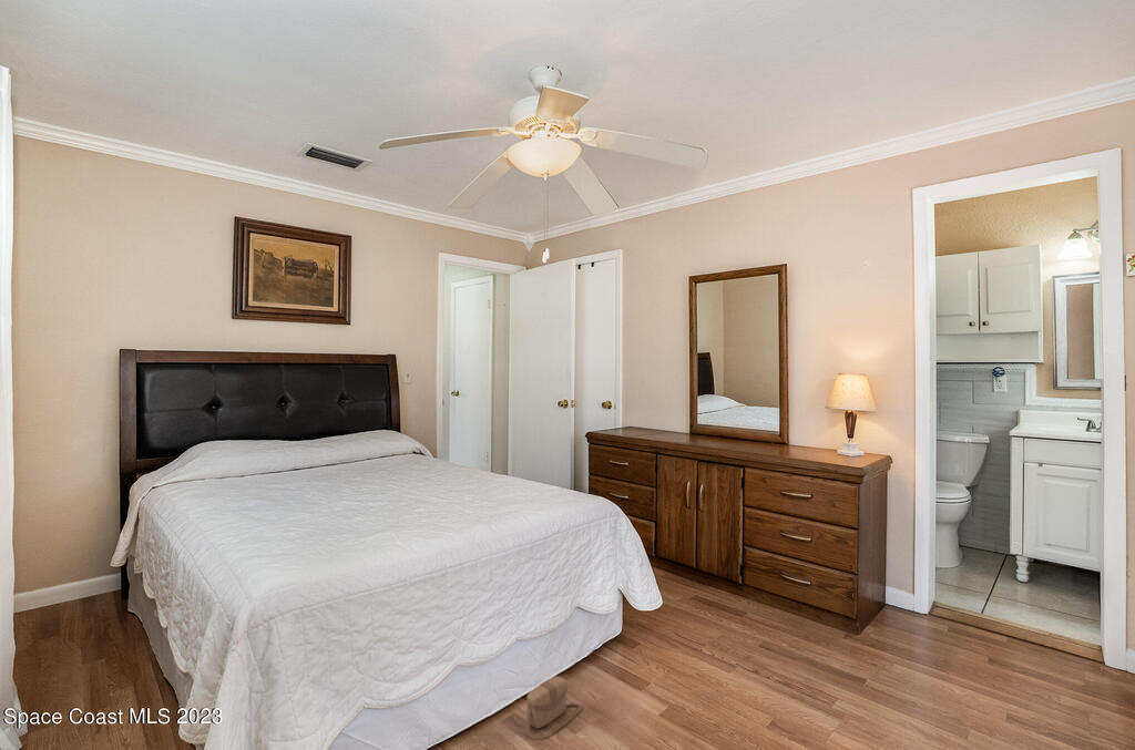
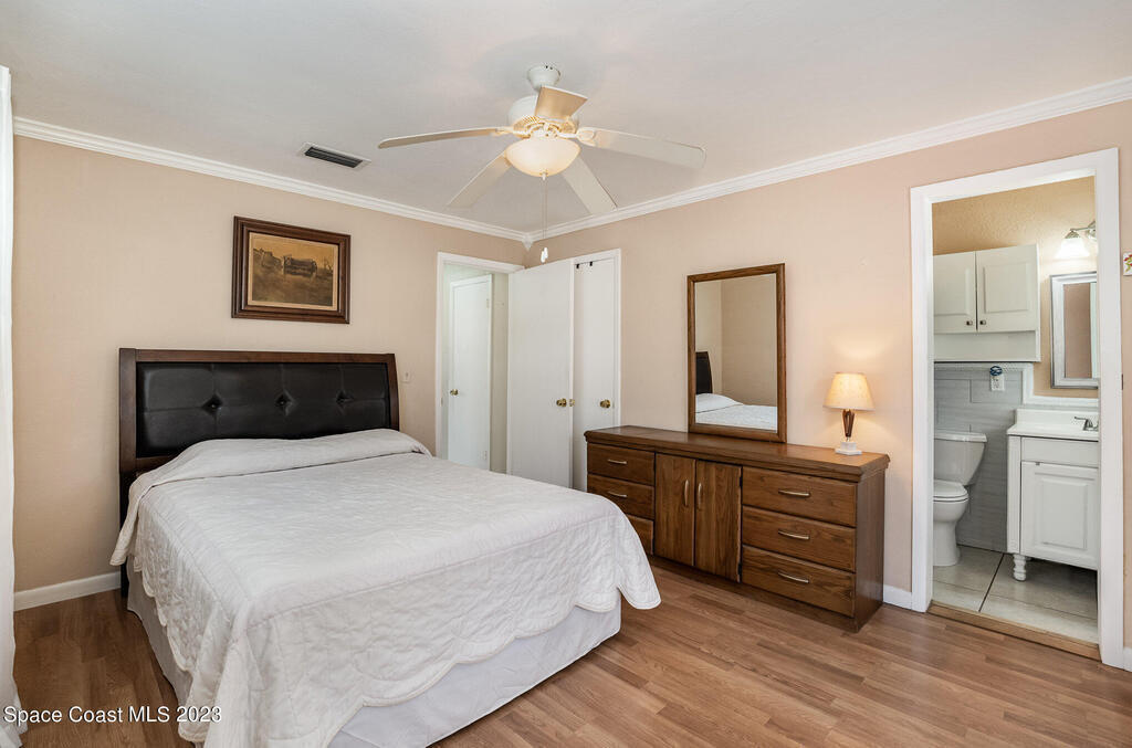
- saddlebag [524,676,583,740]
